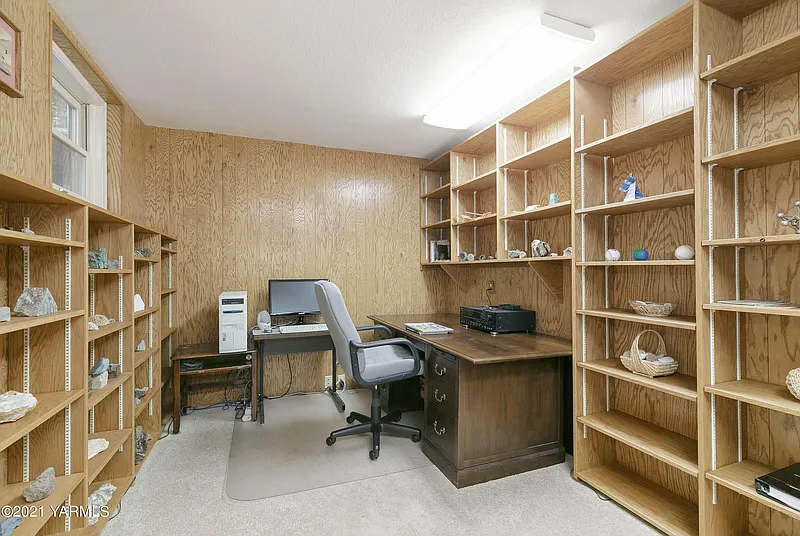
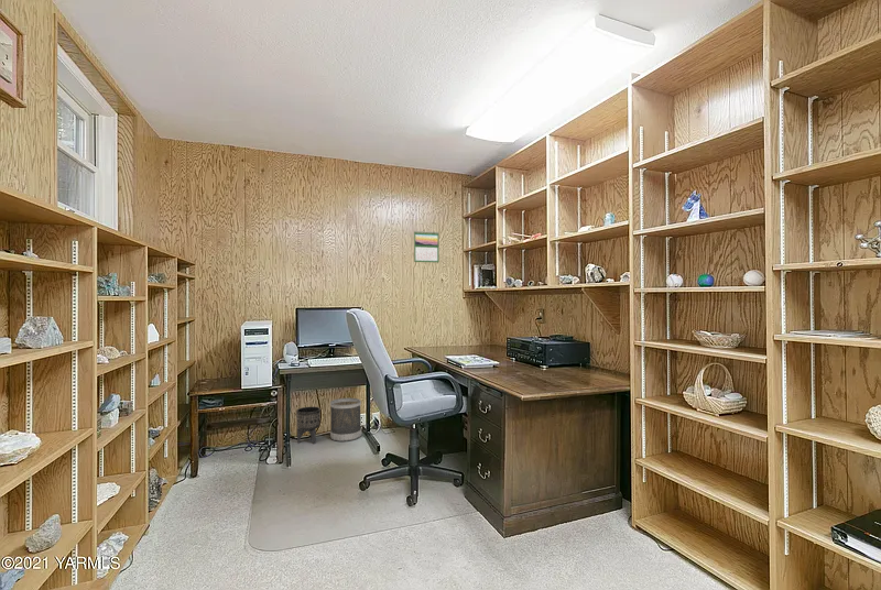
+ wastebasket [329,397,362,442]
+ calendar [413,230,440,263]
+ planter [295,406,322,445]
